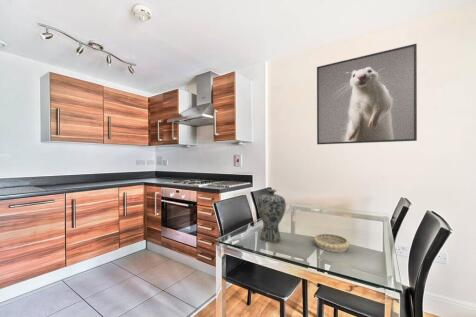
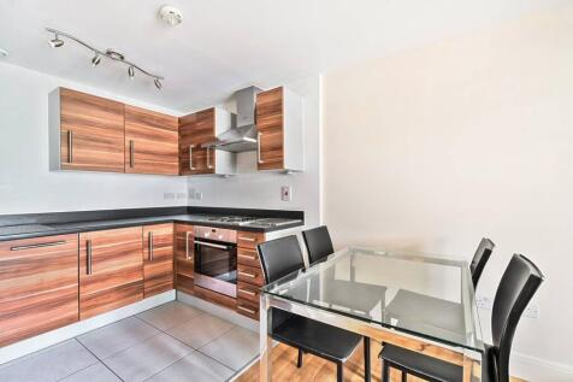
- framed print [316,43,418,145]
- decorative bowl [313,233,351,253]
- vase [256,188,287,244]
